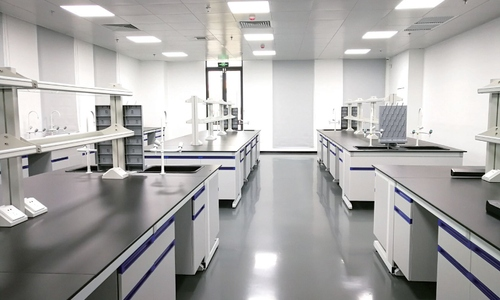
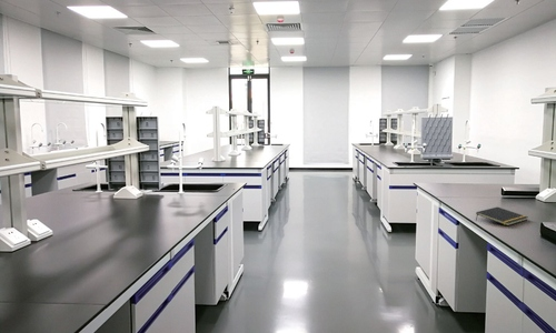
+ notepad [475,205,529,226]
